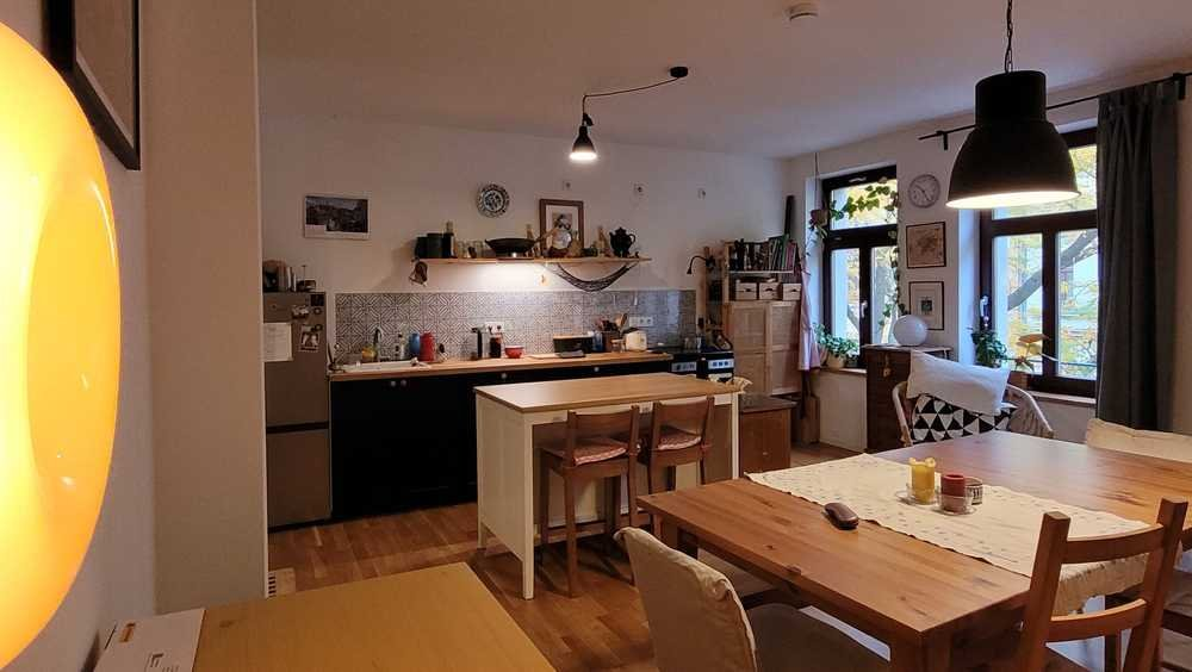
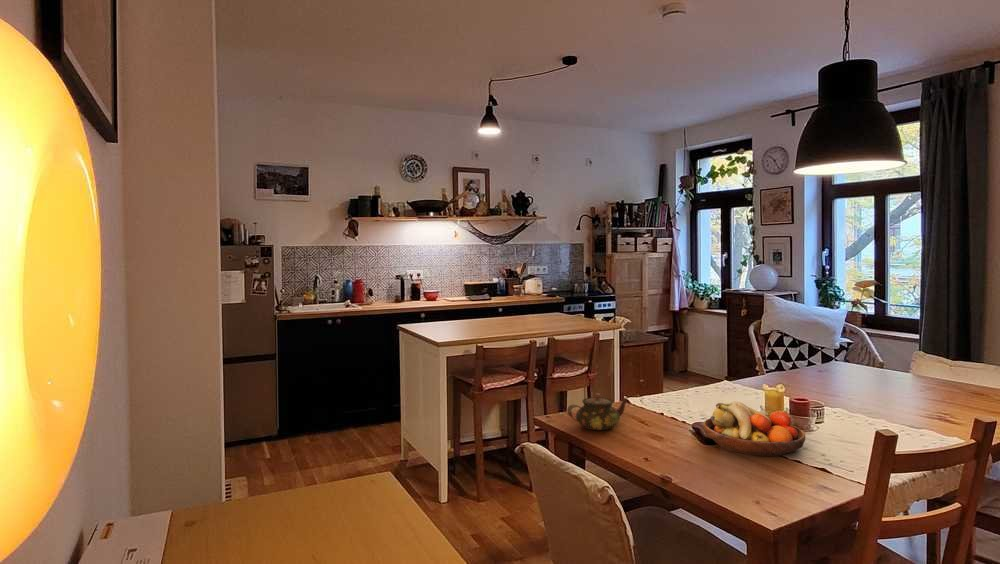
+ teapot [566,393,628,431]
+ fruit bowl [702,400,806,457]
